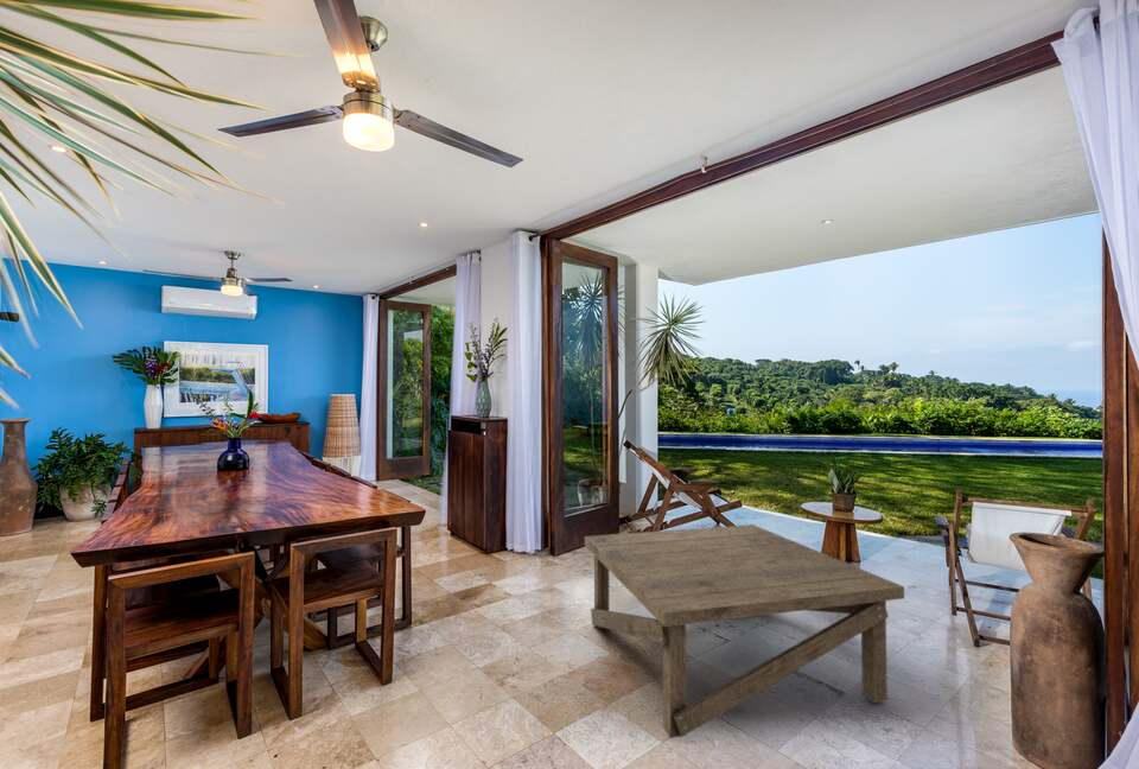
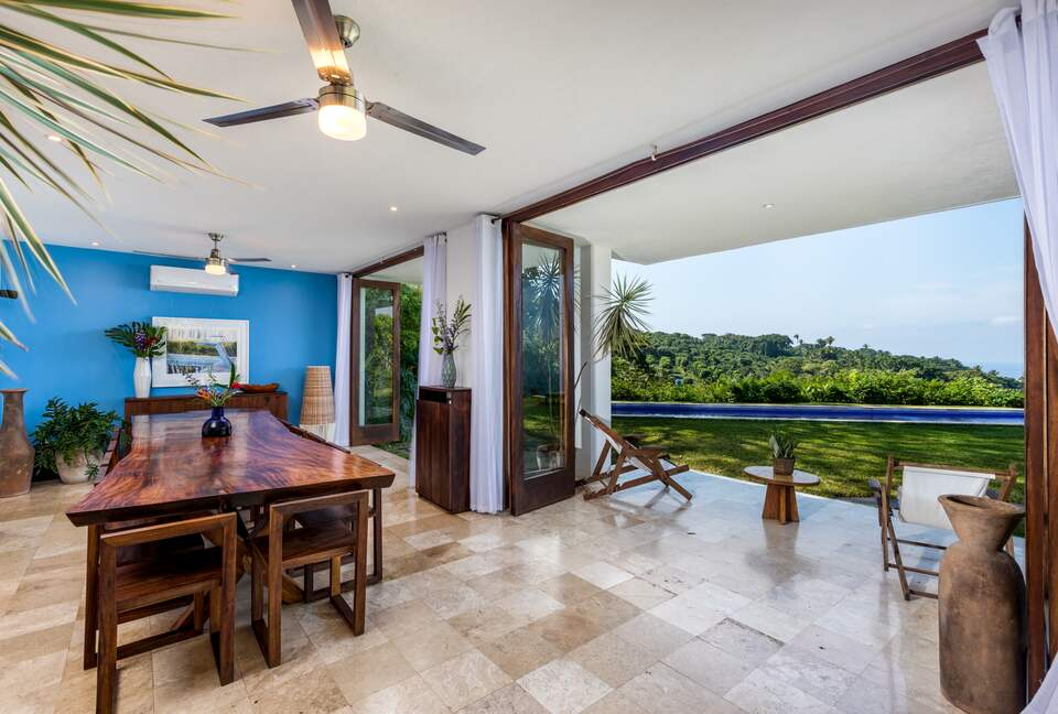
- coffee table [584,523,905,739]
